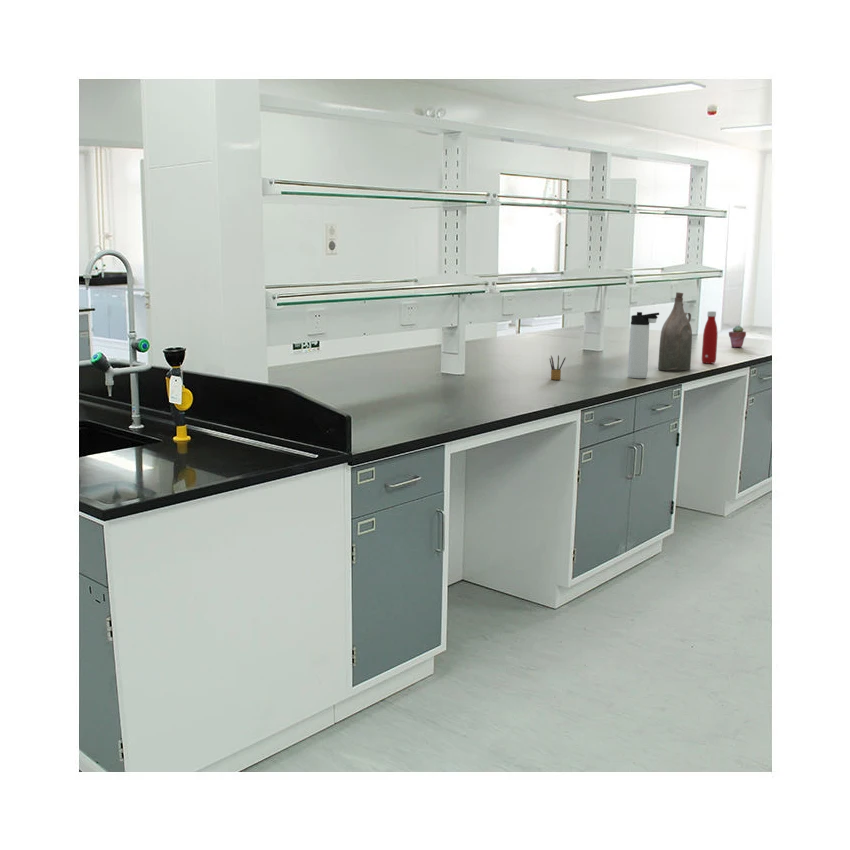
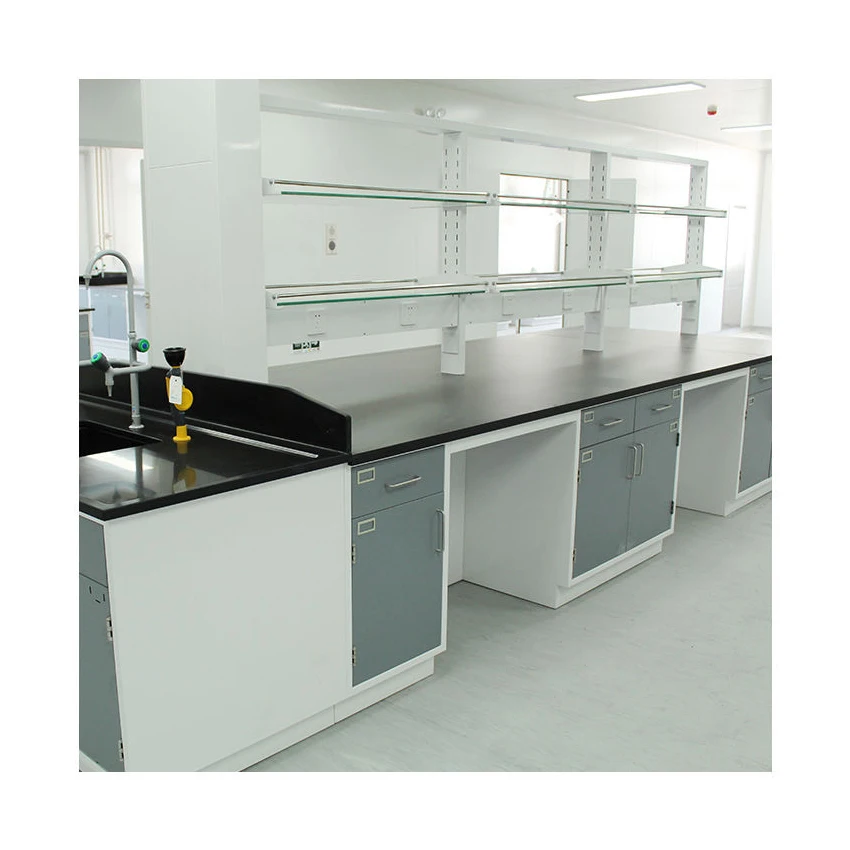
- potted succulent [728,325,747,348]
- flask [657,291,693,372]
- pencil box [548,354,567,381]
- thermos bottle [626,311,660,379]
- bottle [701,310,719,364]
